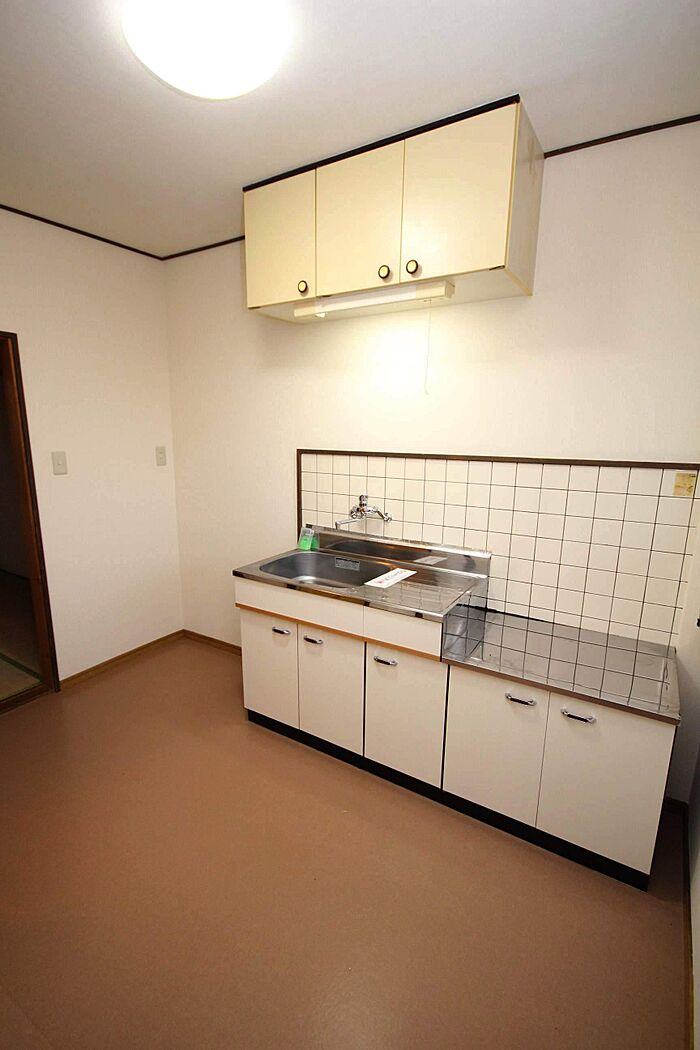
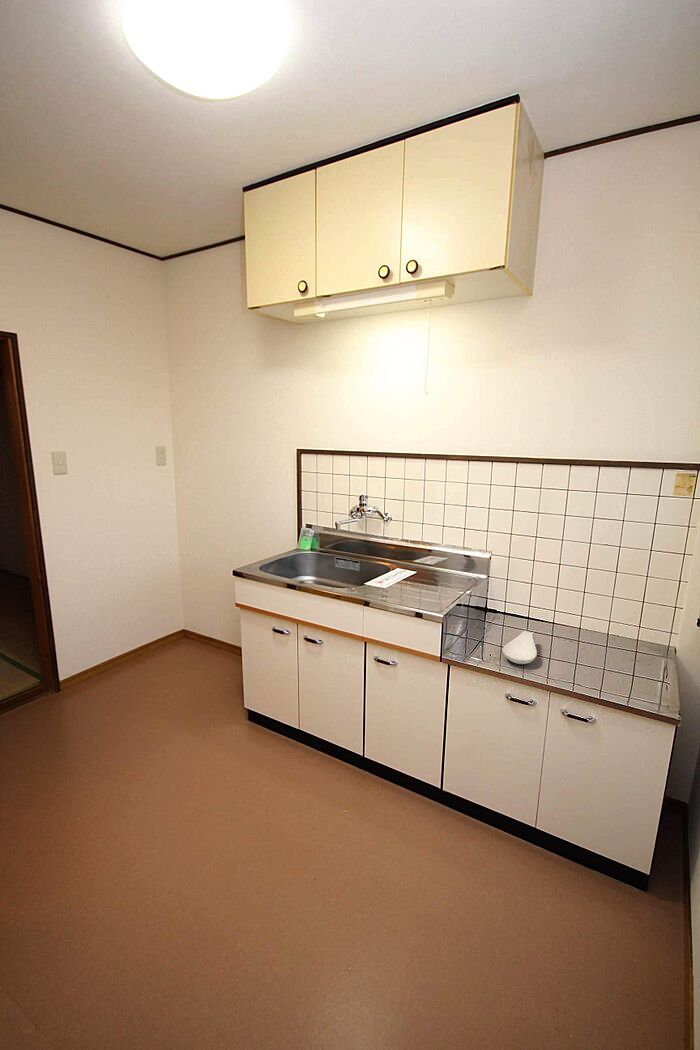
+ spoon rest [502,630,538,665]
